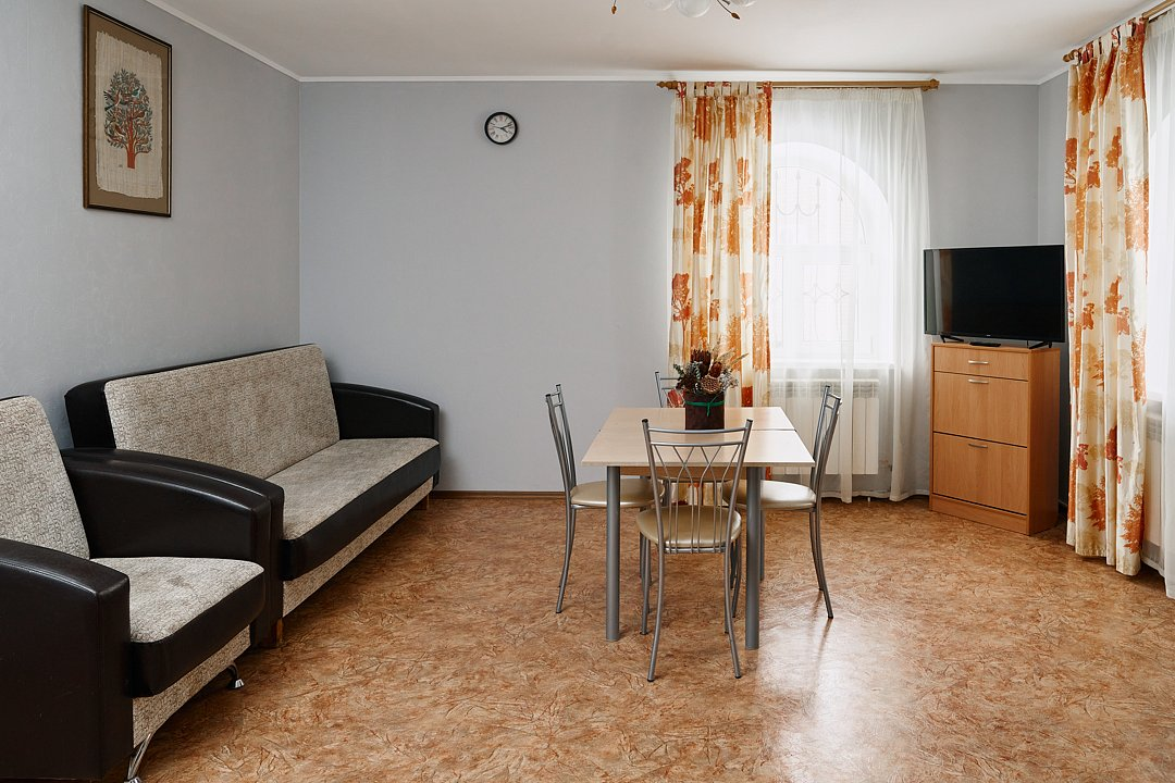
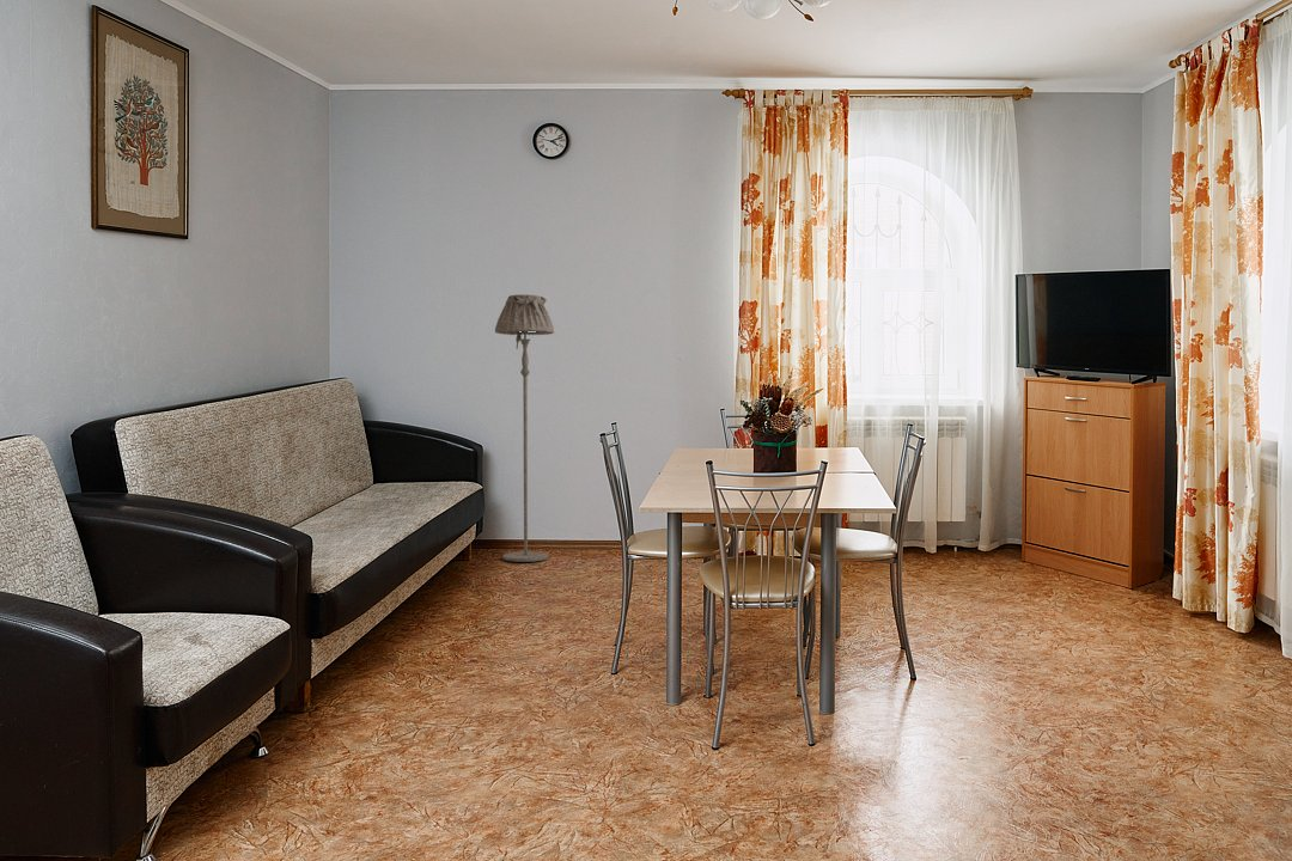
+ floor lamp [494,294,555,563]
